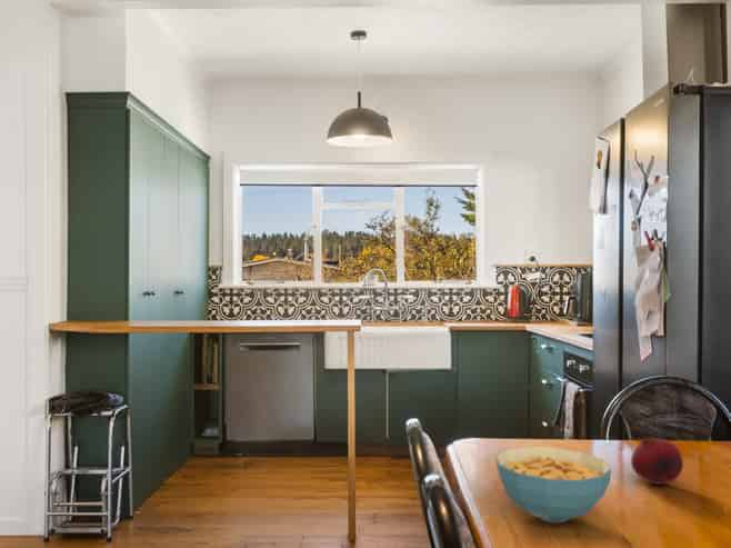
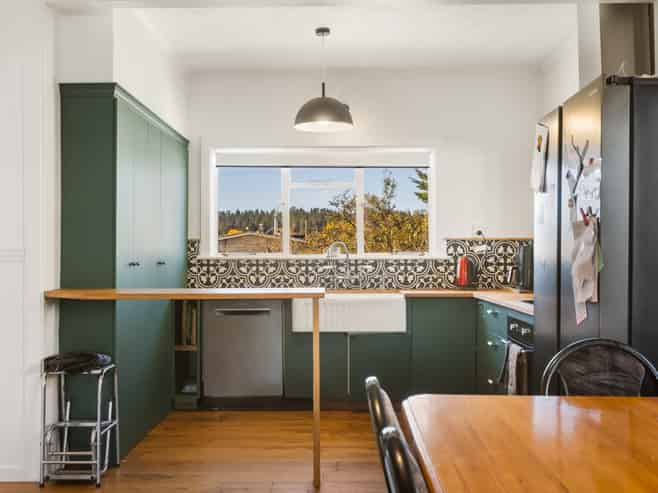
- fruit [630,436,684,486]
- cereal bowl [494,446,613,524]
